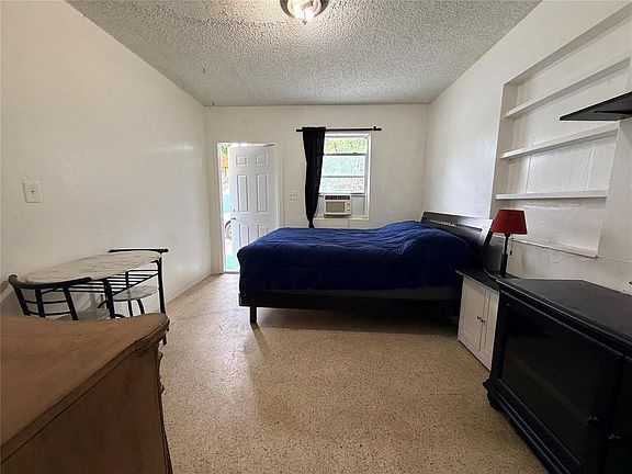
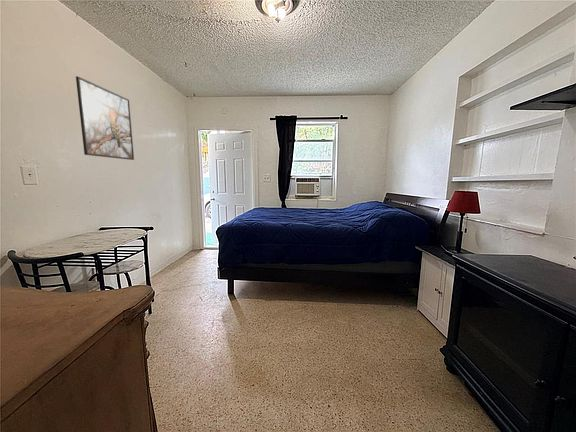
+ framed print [75,75,135,161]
